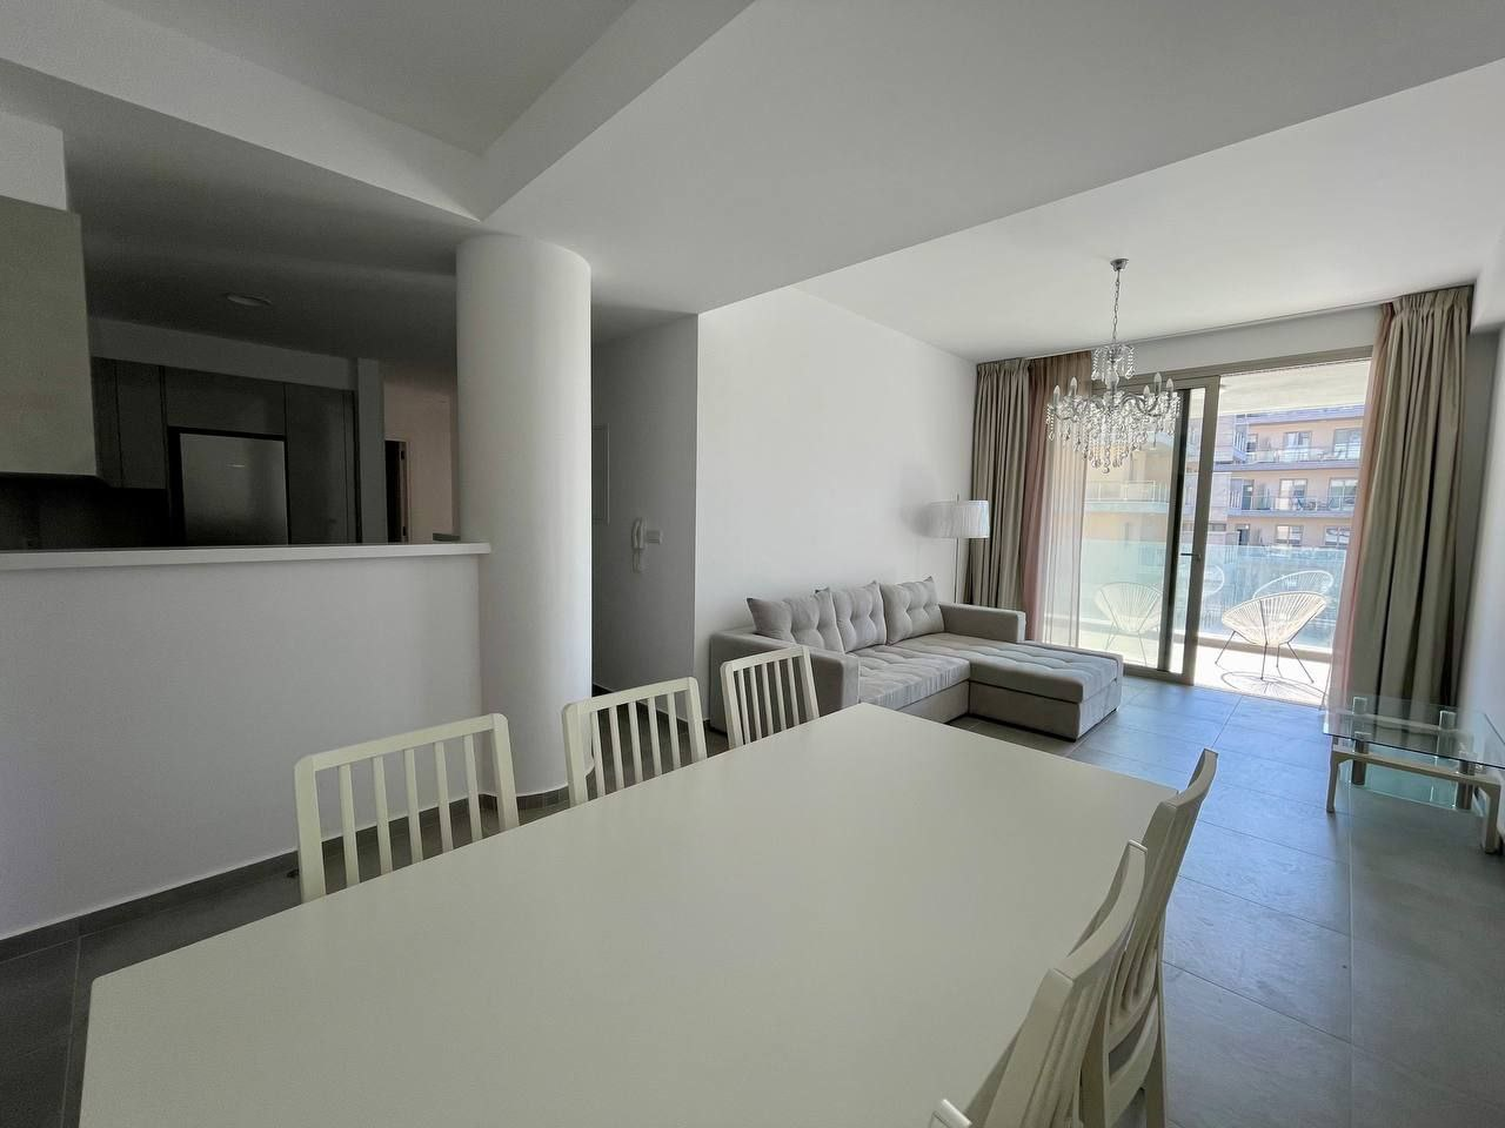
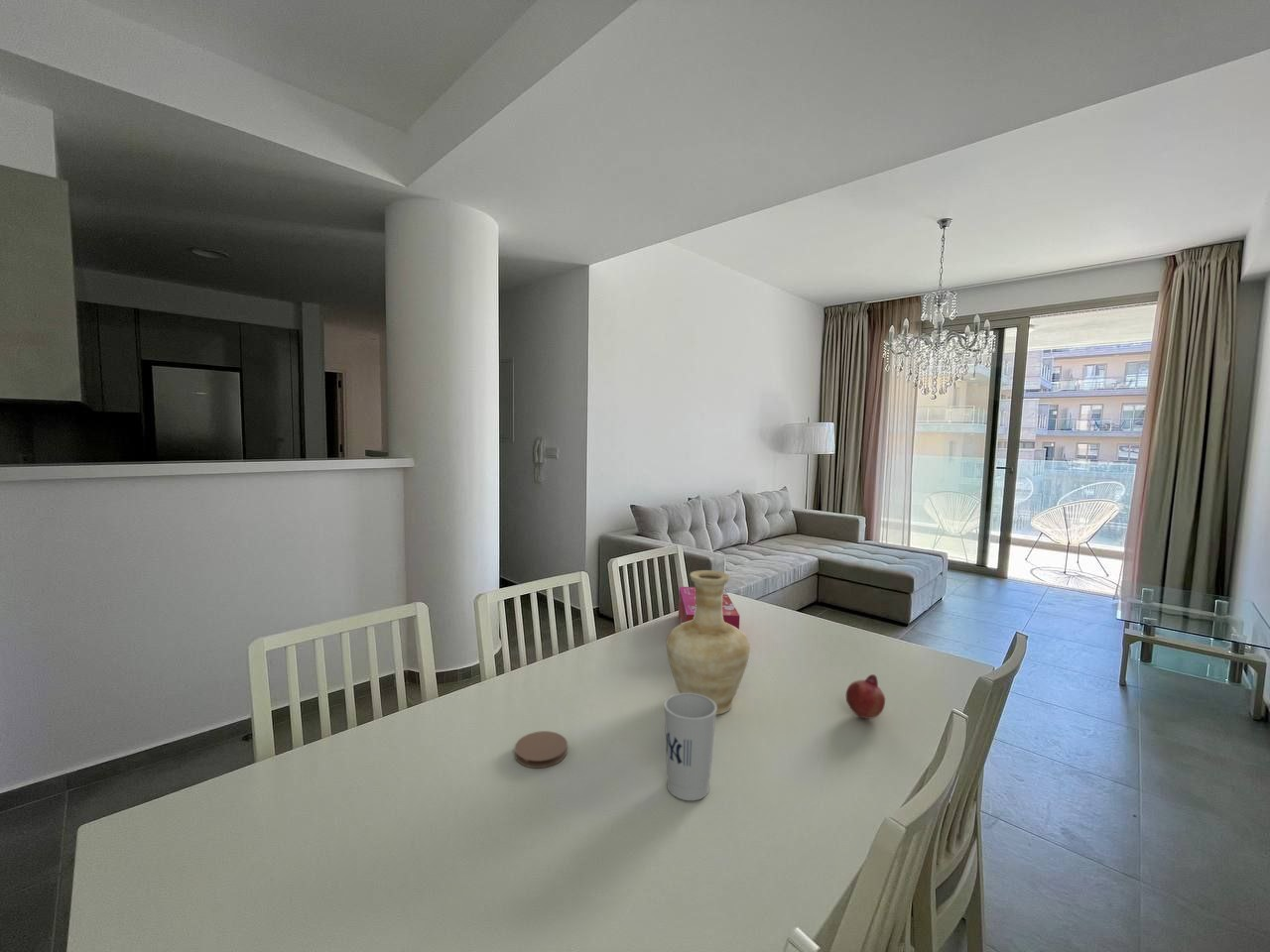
+ cup [663,693,716,801]
+ vase [666,569,751,716]
+ fruit [845,673,886,719]
+ tissue box [678,586,740,630]
+ coaster [514,730,569,769]
